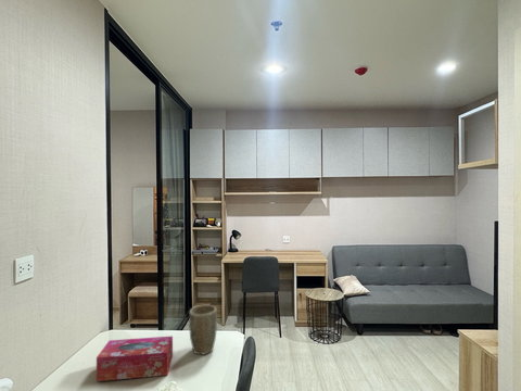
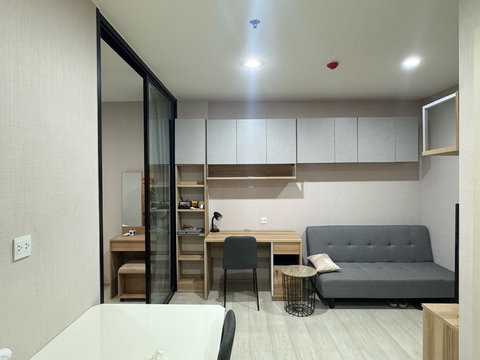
- tissue box [96,335,174,382]
- plant pot [188,304,218,355]
